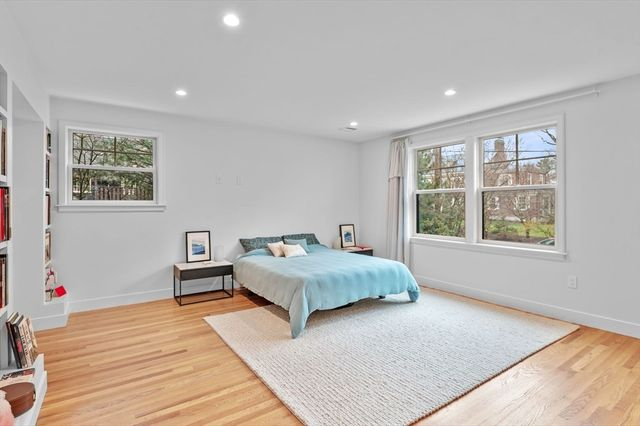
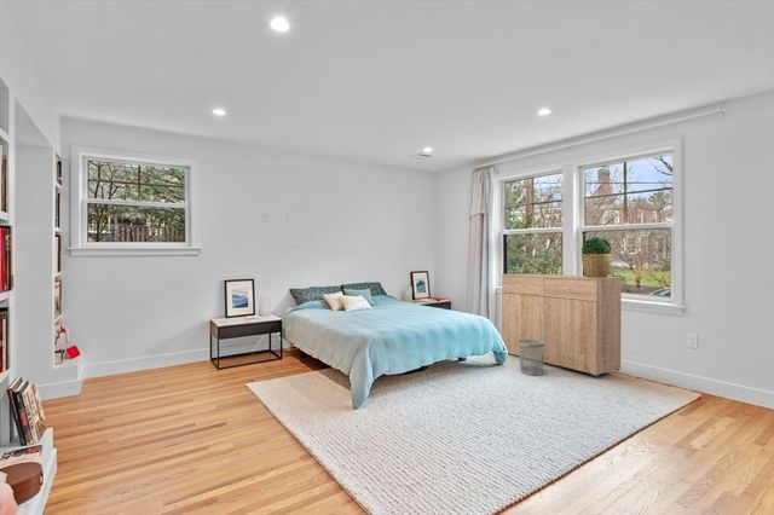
+ dresser [501,272,623,378]
+ potted plant [580,236,613,277]
+ wastebasket [519,340,545,377]
